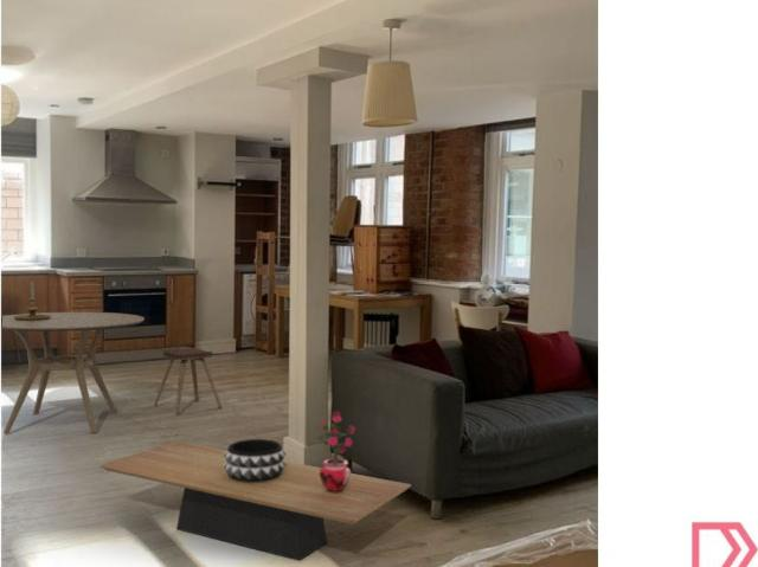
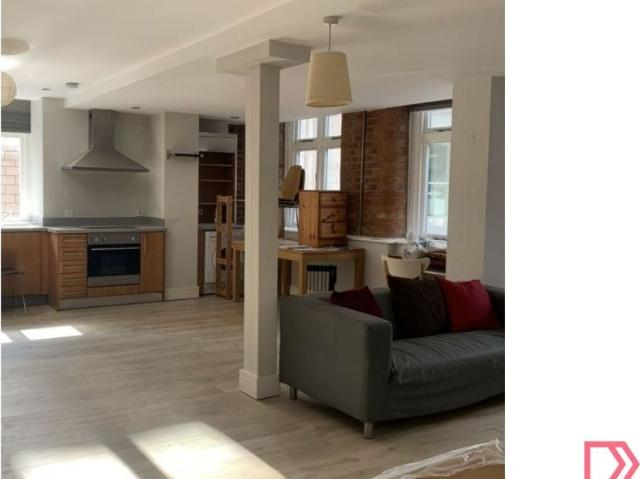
- potted plant [310,411,356,492]
- music stool [153,347,223,415]
- candle holder [13,279,51,320]
- coffee table [99,440,412,561]
- decorative bowl [224,438,287,483]
- dining table [1,311,146,434]
